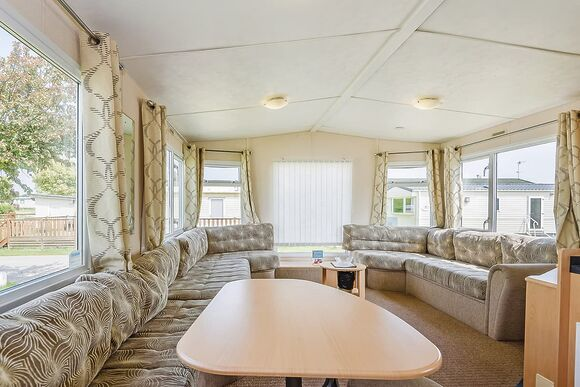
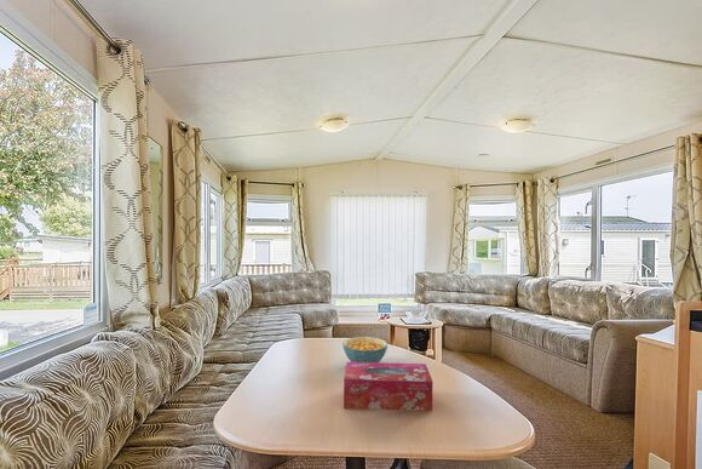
+ cereal bowl [341,336,389,362]
+ tissue box [343,361,433,412]
